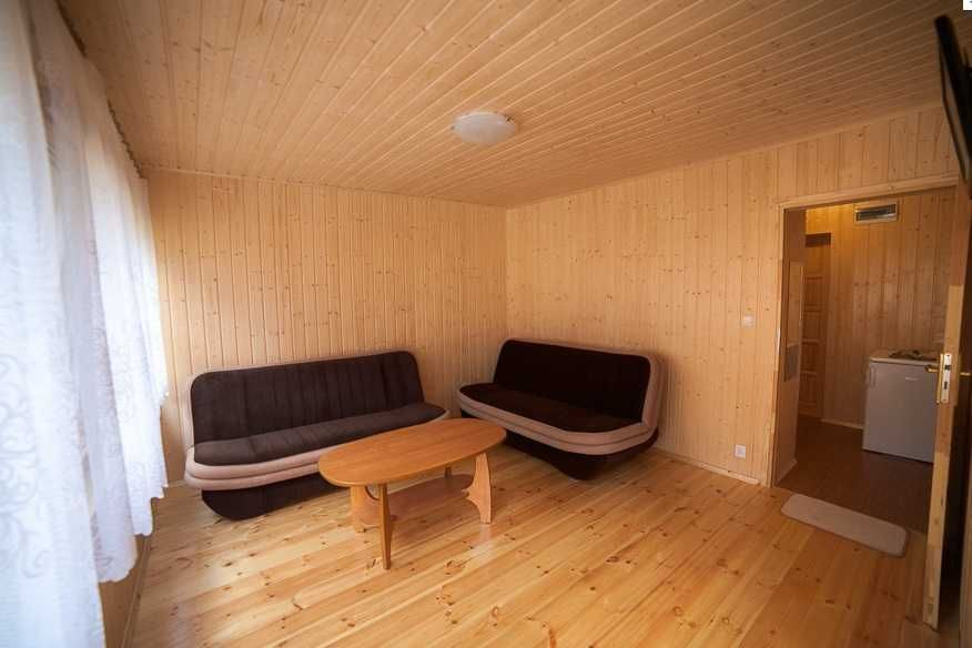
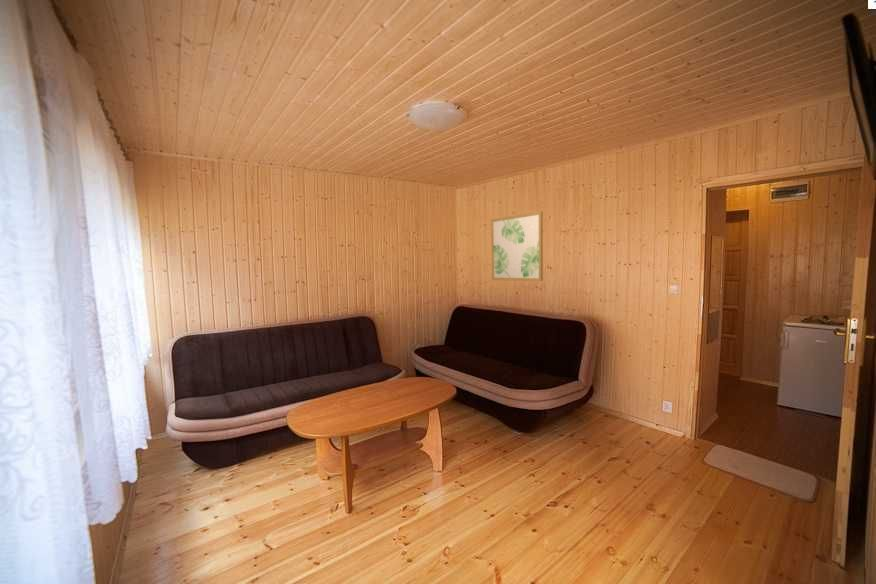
+ wall art [490,210,544,282]
